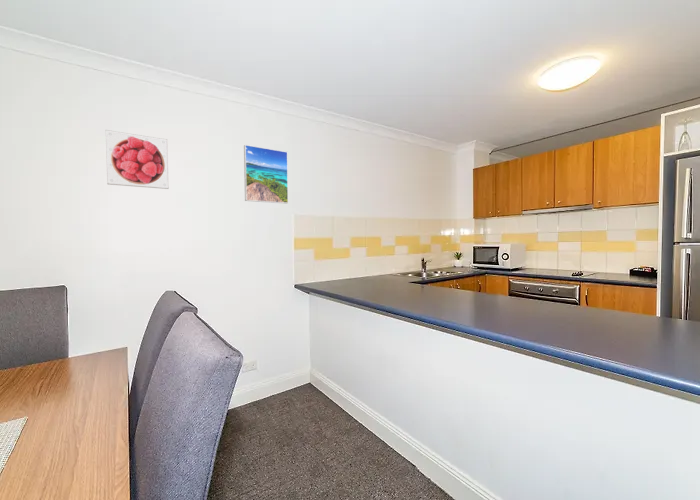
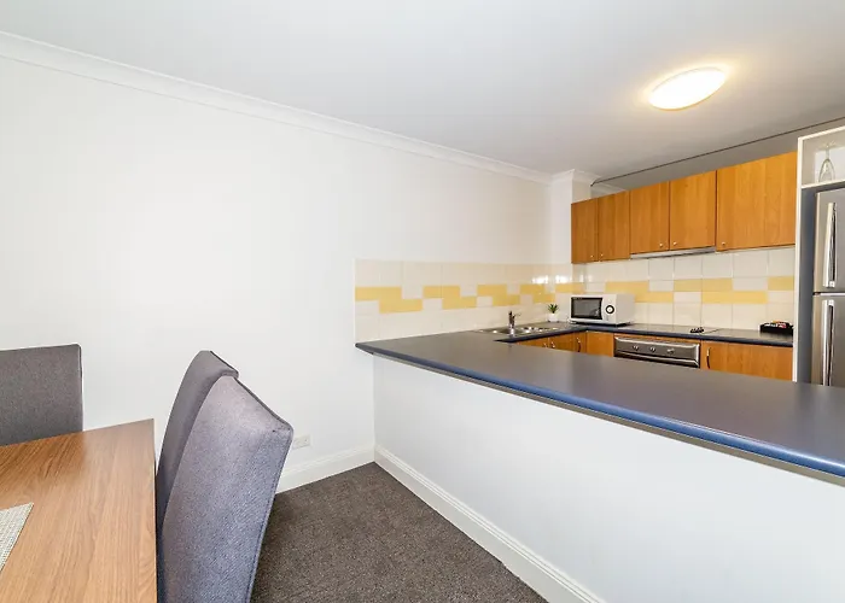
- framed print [105,129,170,190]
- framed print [243,144,289,204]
